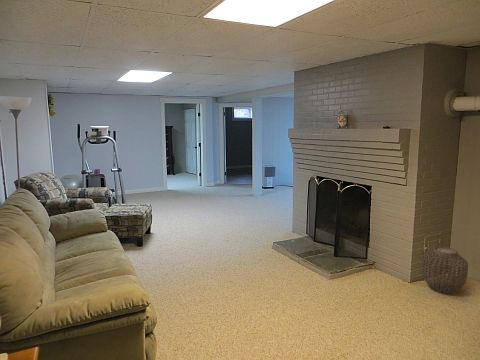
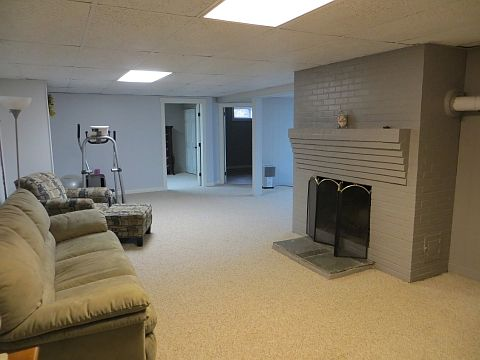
- woven basket [421,246,469,294]
